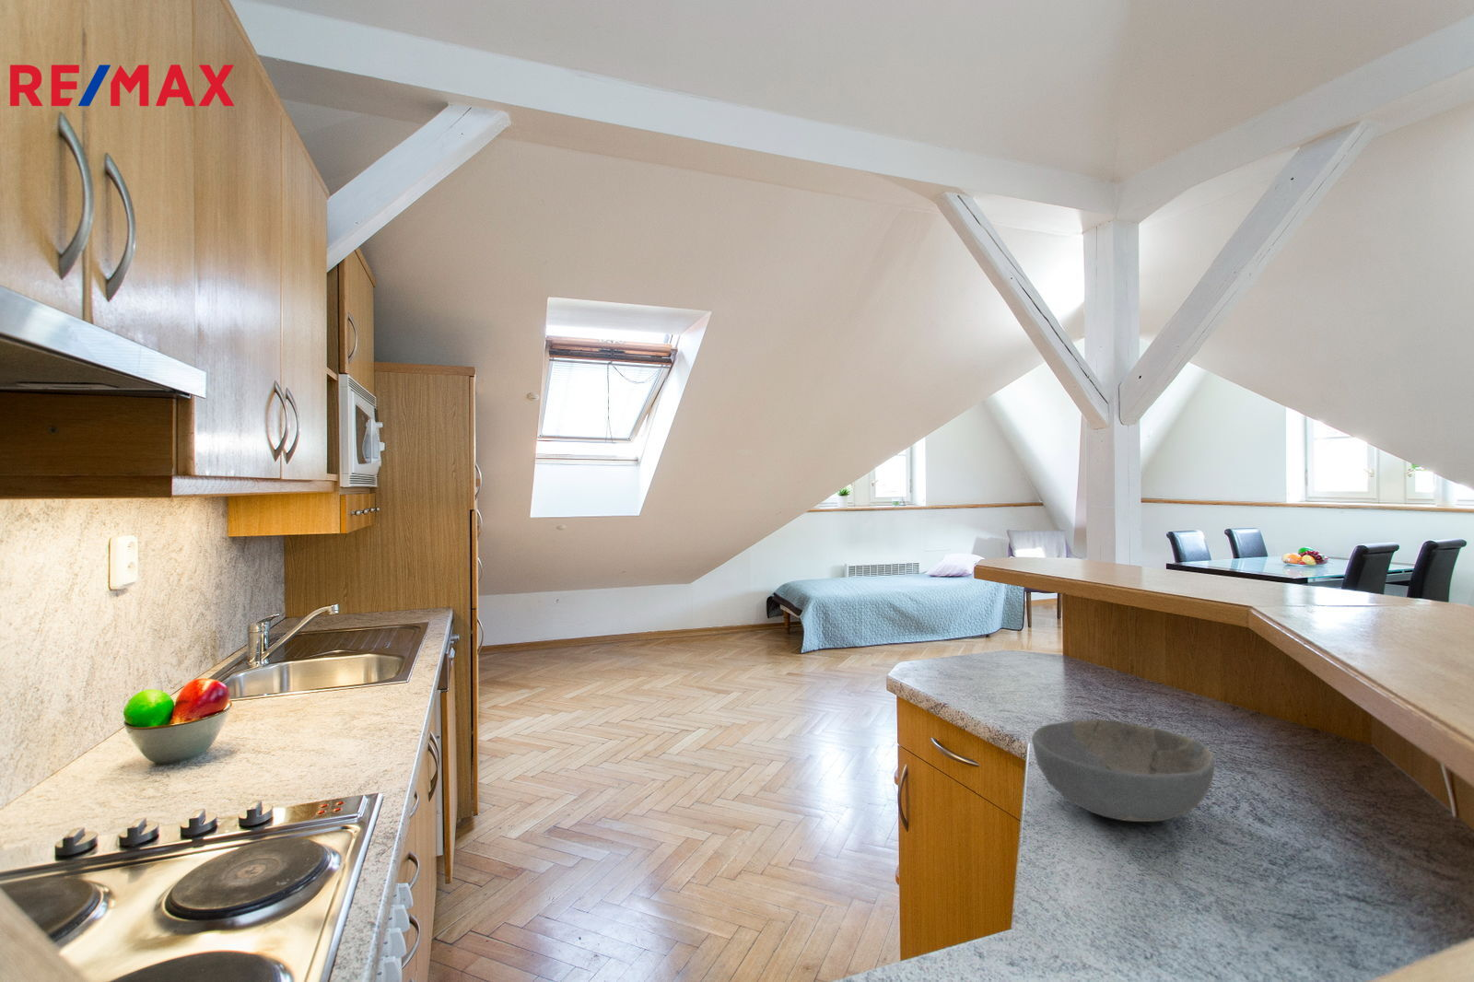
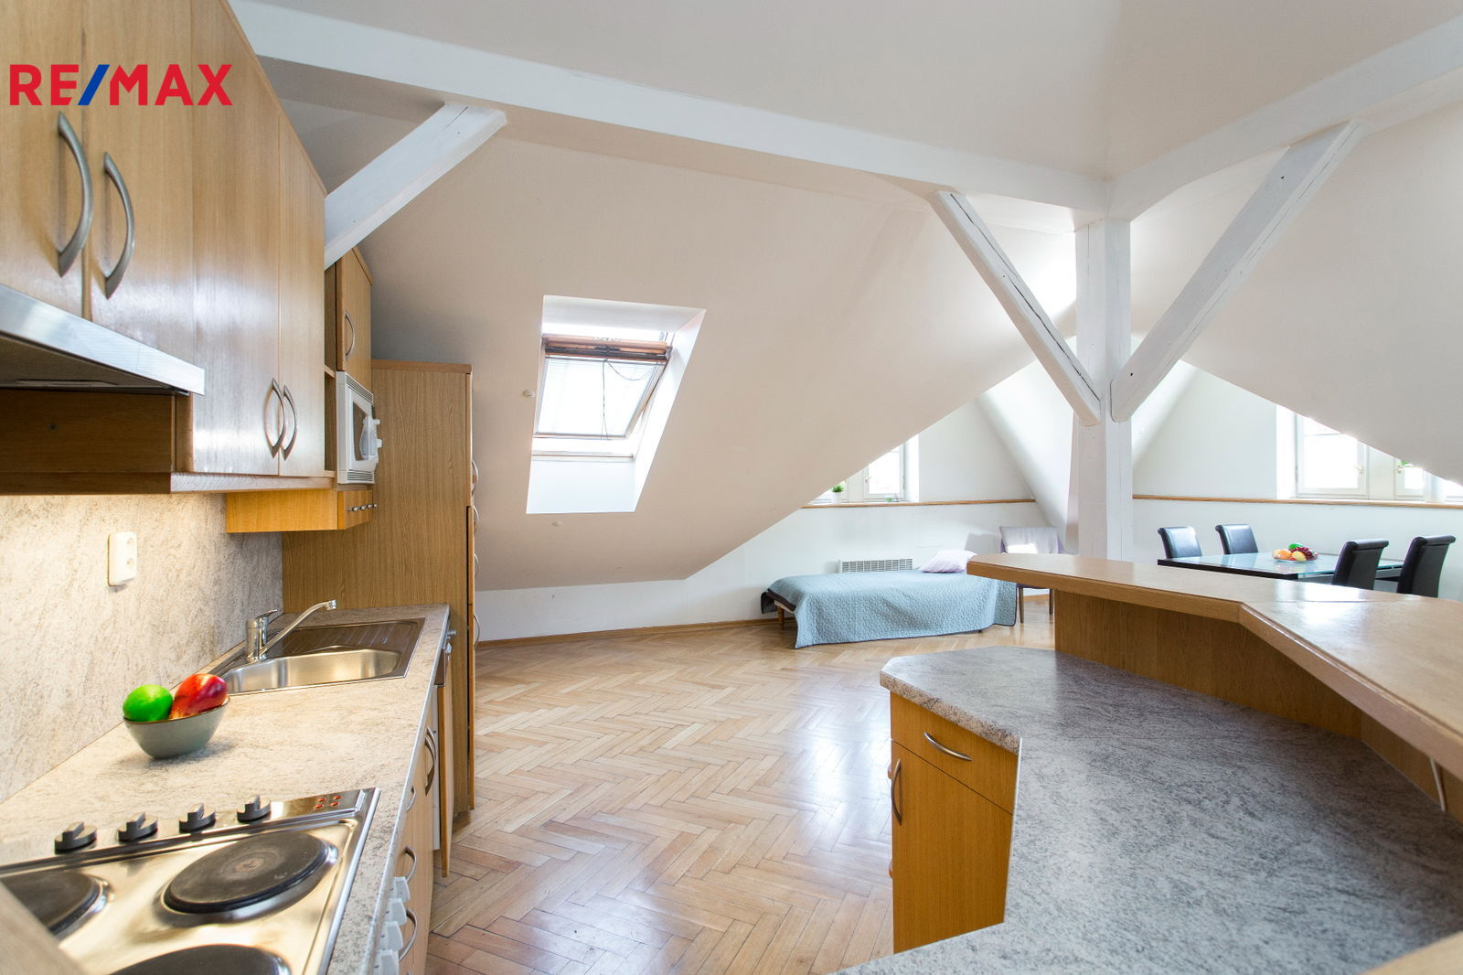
- bowl [1031,719,1216,823]
